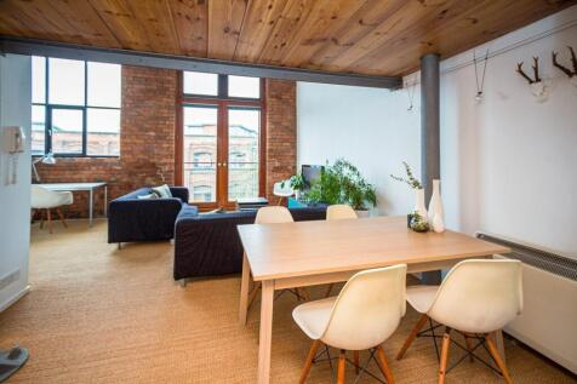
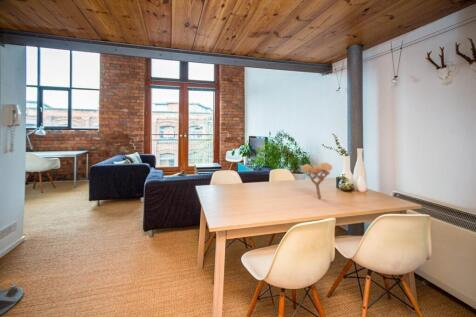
+ flower [300,162,333,200]
